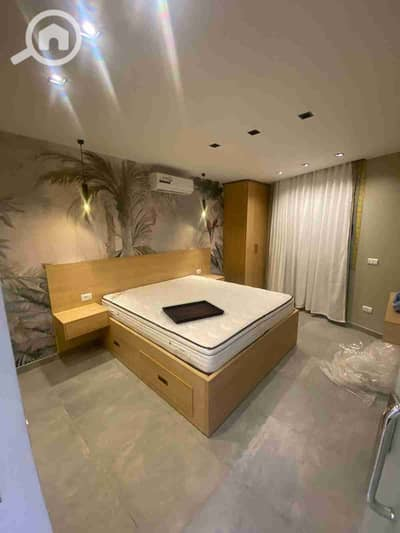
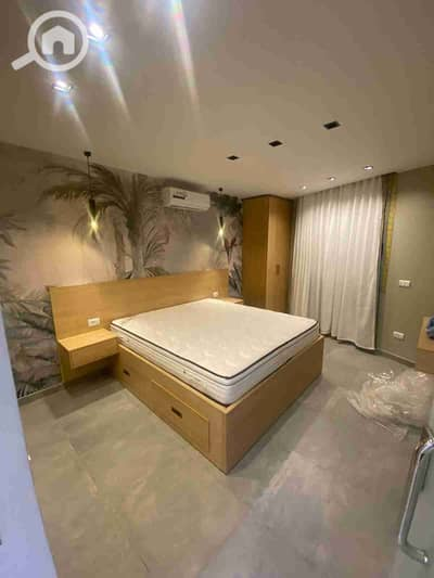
- serving tray [161,299,225,325]
